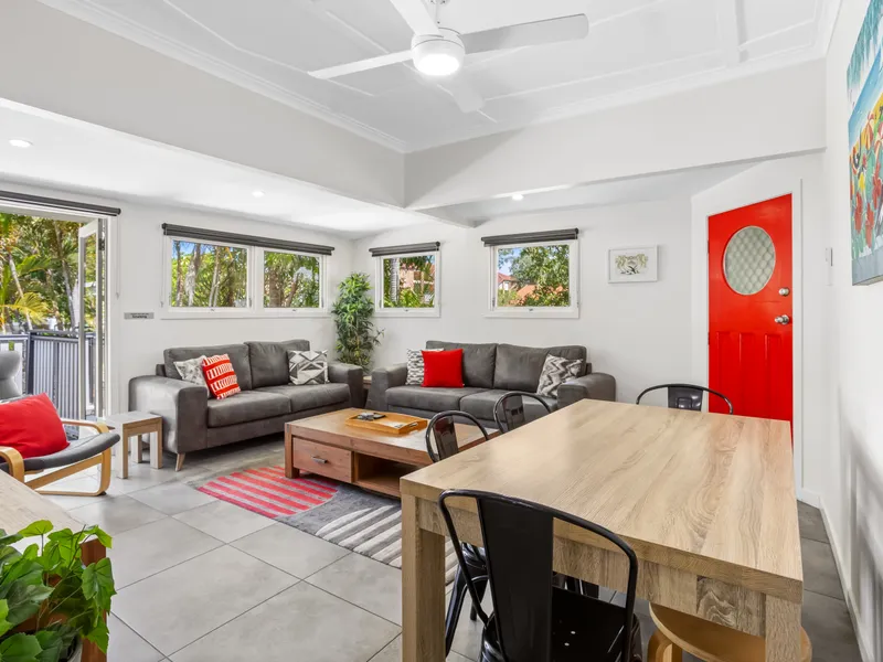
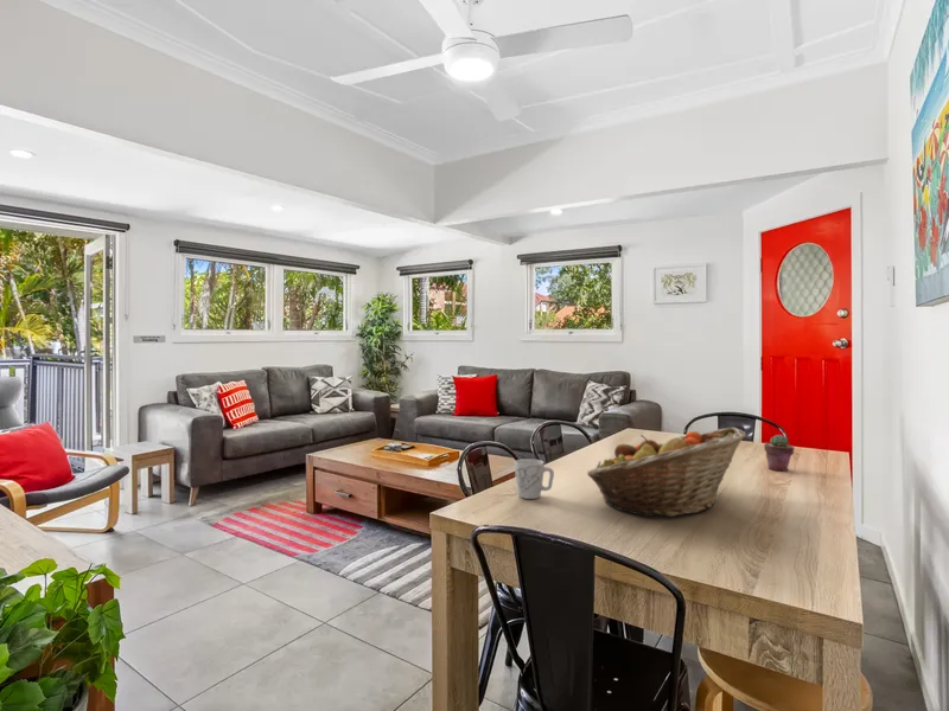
+ mug [514,457,555,500]
+ fruit basket [586,425,747,518]
+ potted succulent [763,434,795,472]
